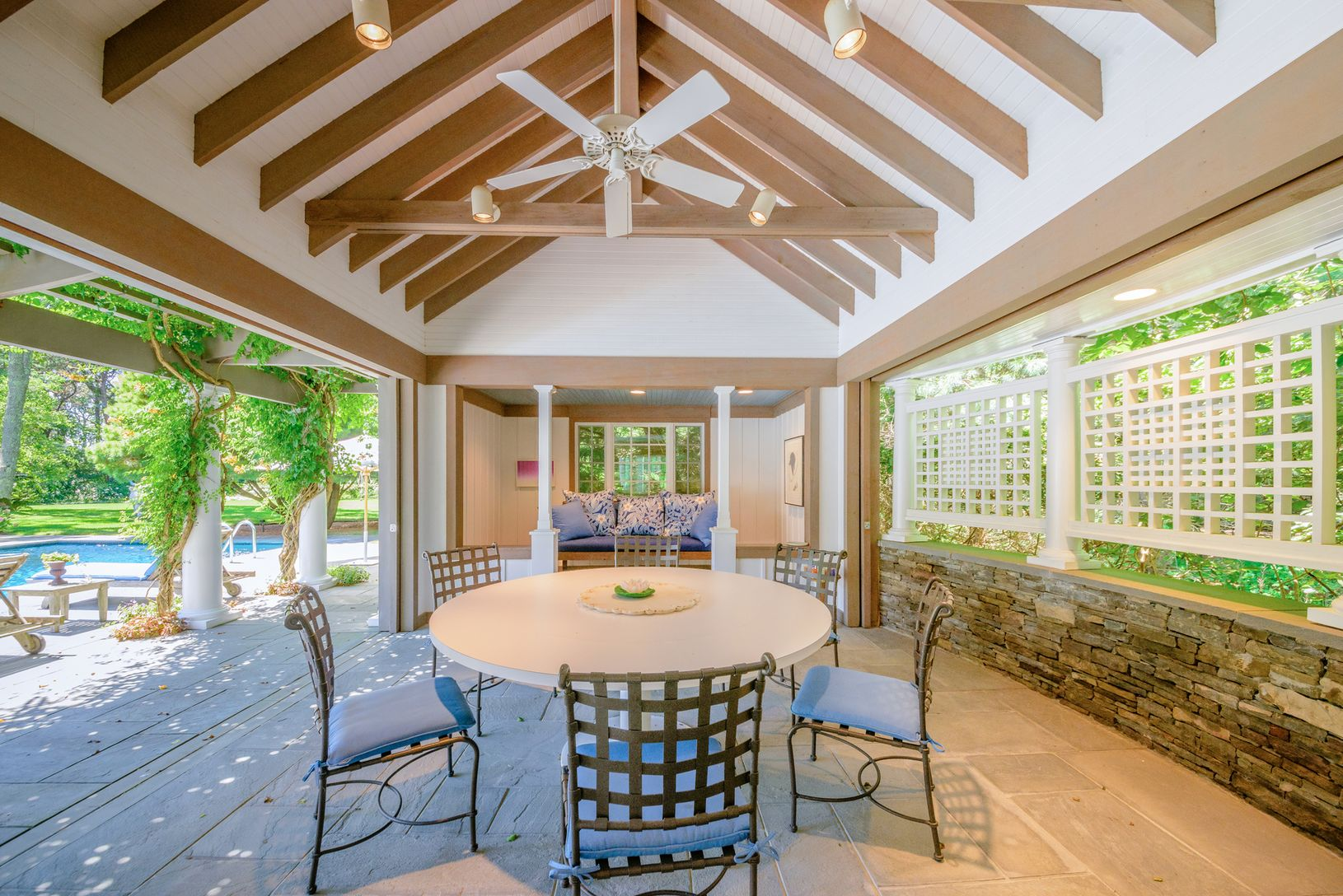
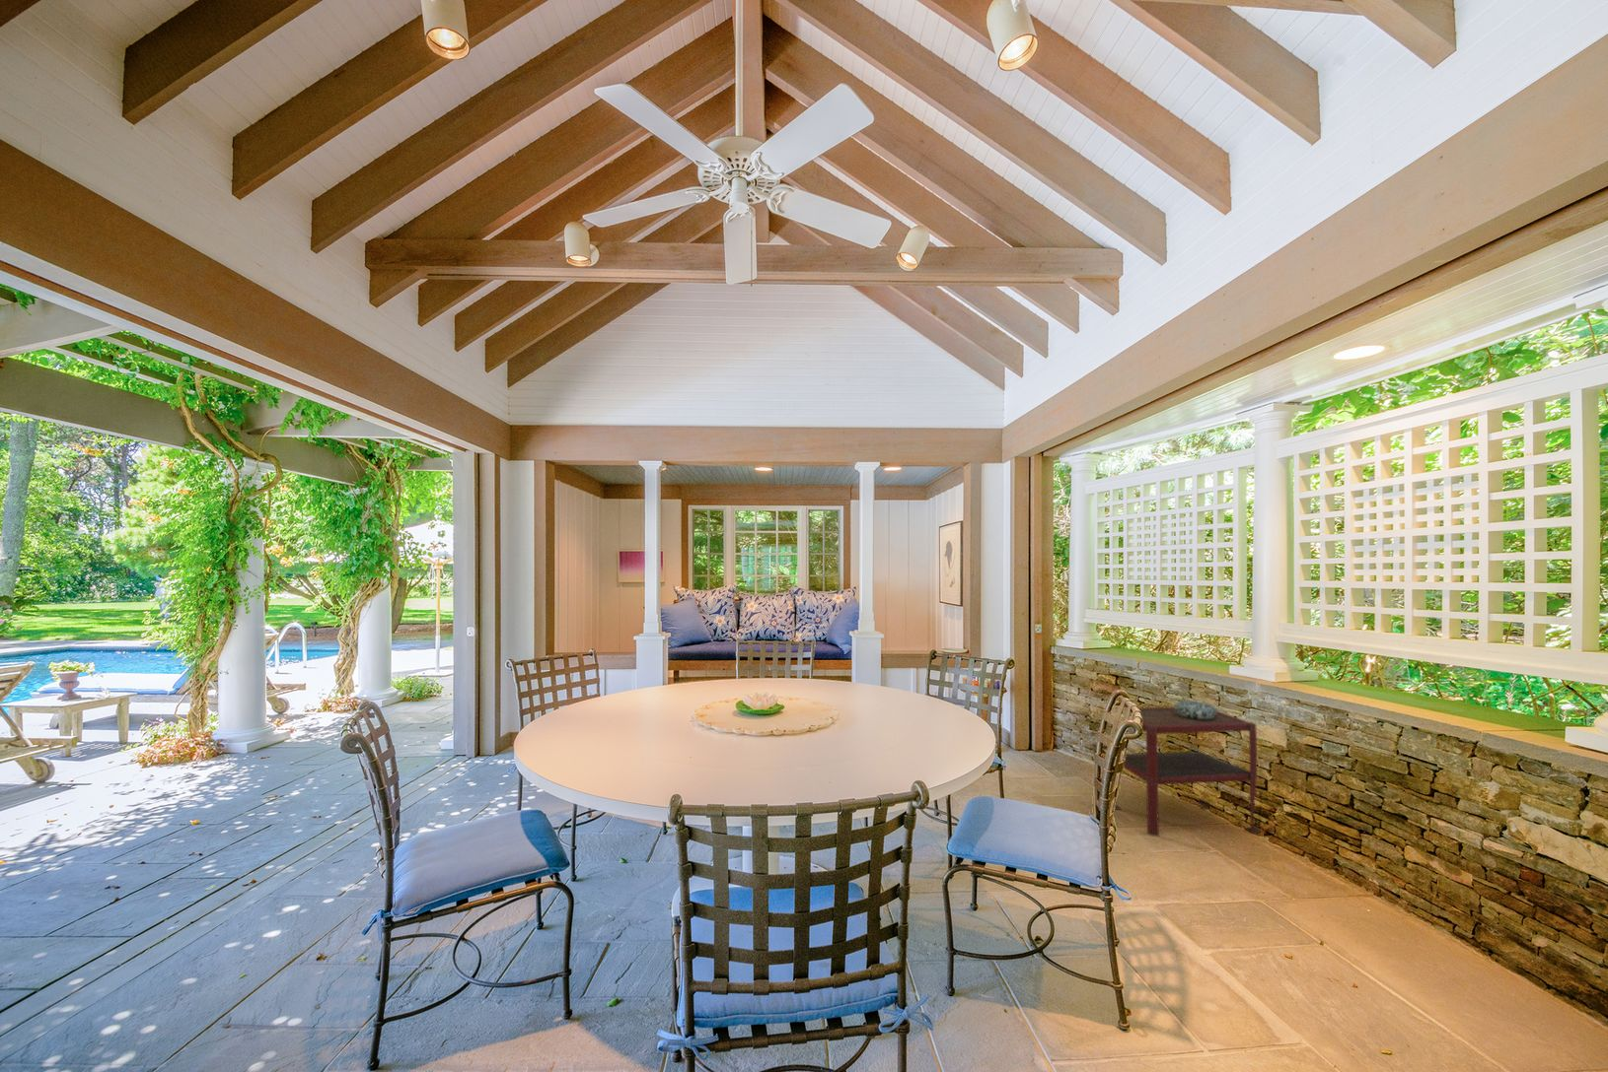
+ side table [1114,706,1262,838]
+ decorative bowl [1173,701,1219,719]
